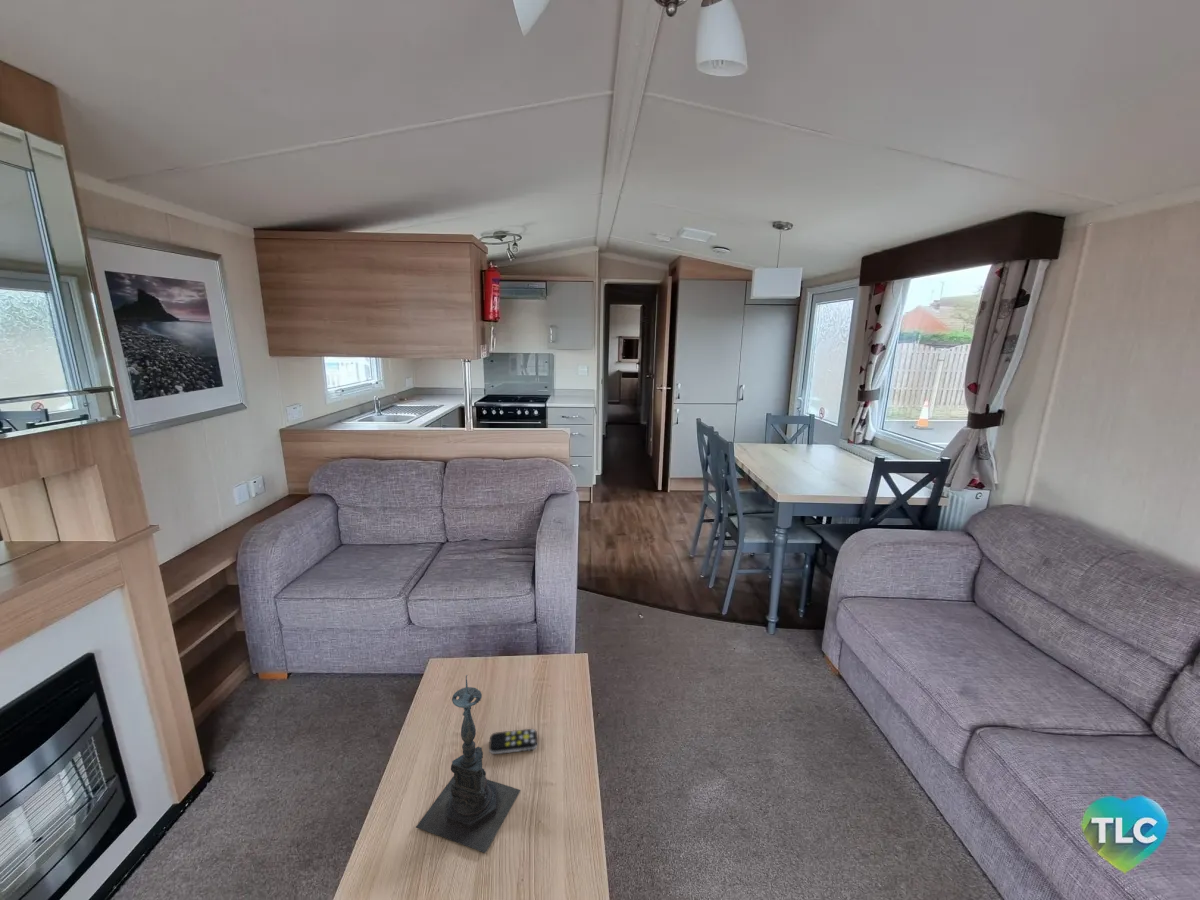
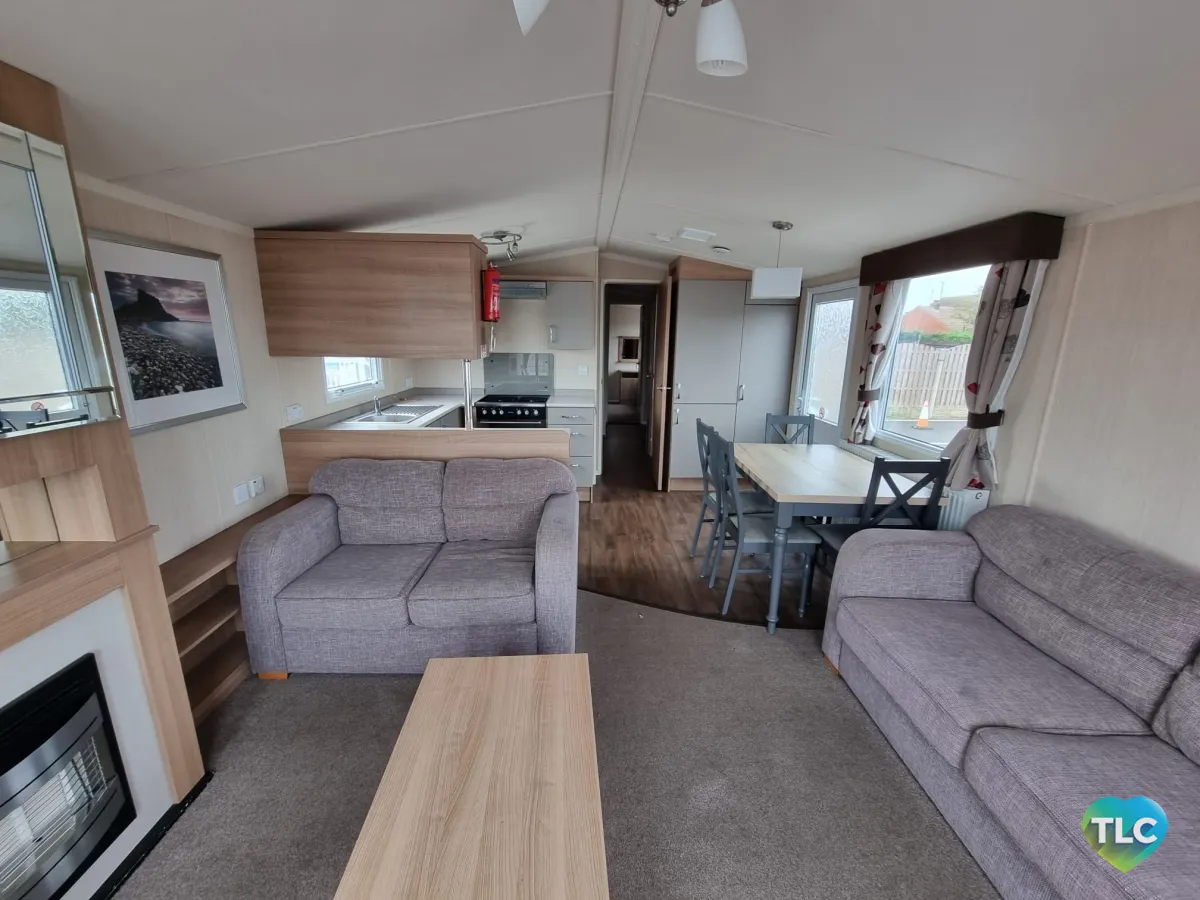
- remote control [488,728,538,755]
- candle holder [415,674,521,854]
